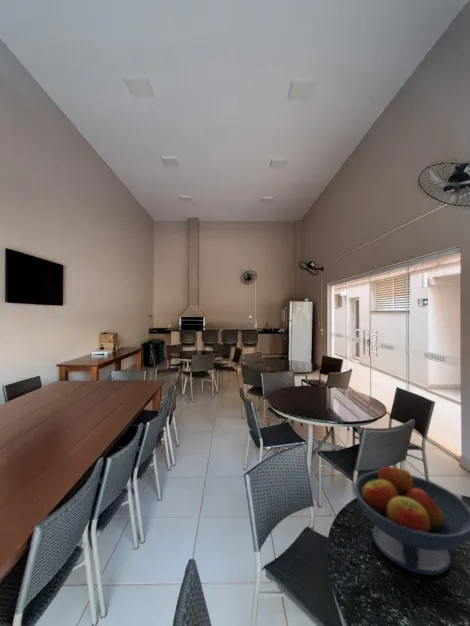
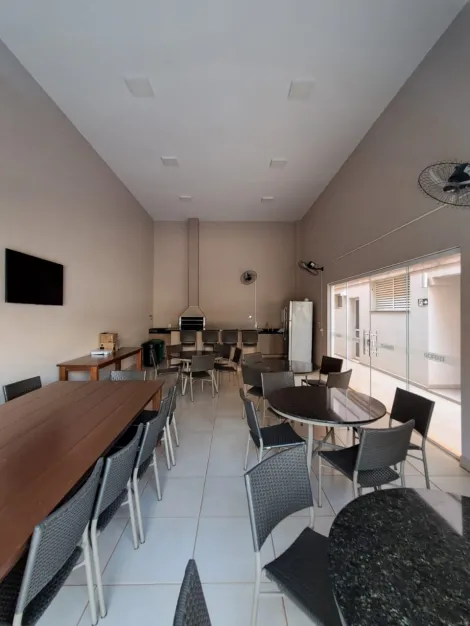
- fruit bowl [353,461,470,576]
